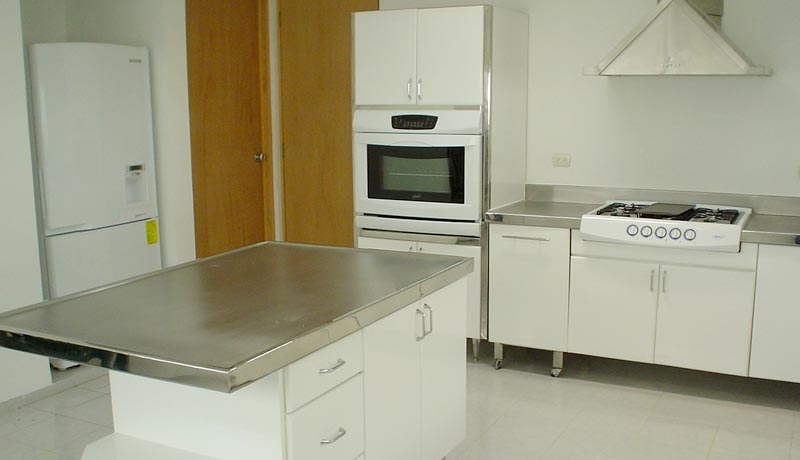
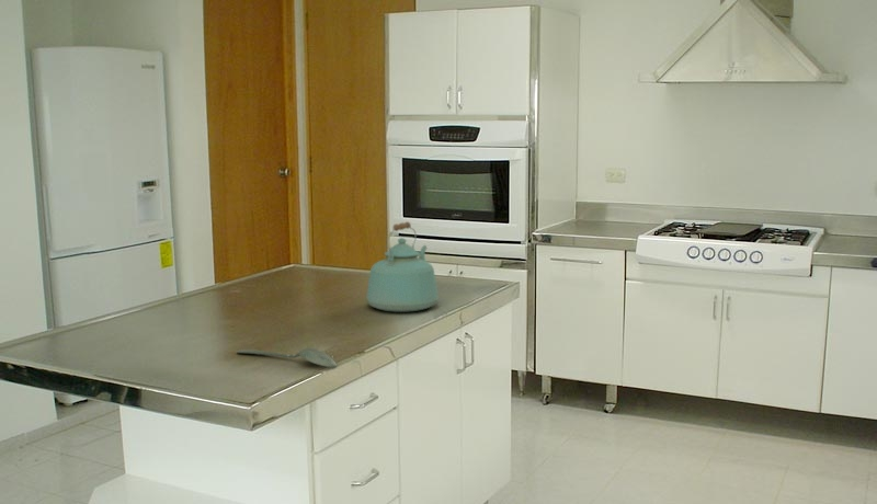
+ spoon [236,347,338,368]
+ kettle [365,220,440,313]
